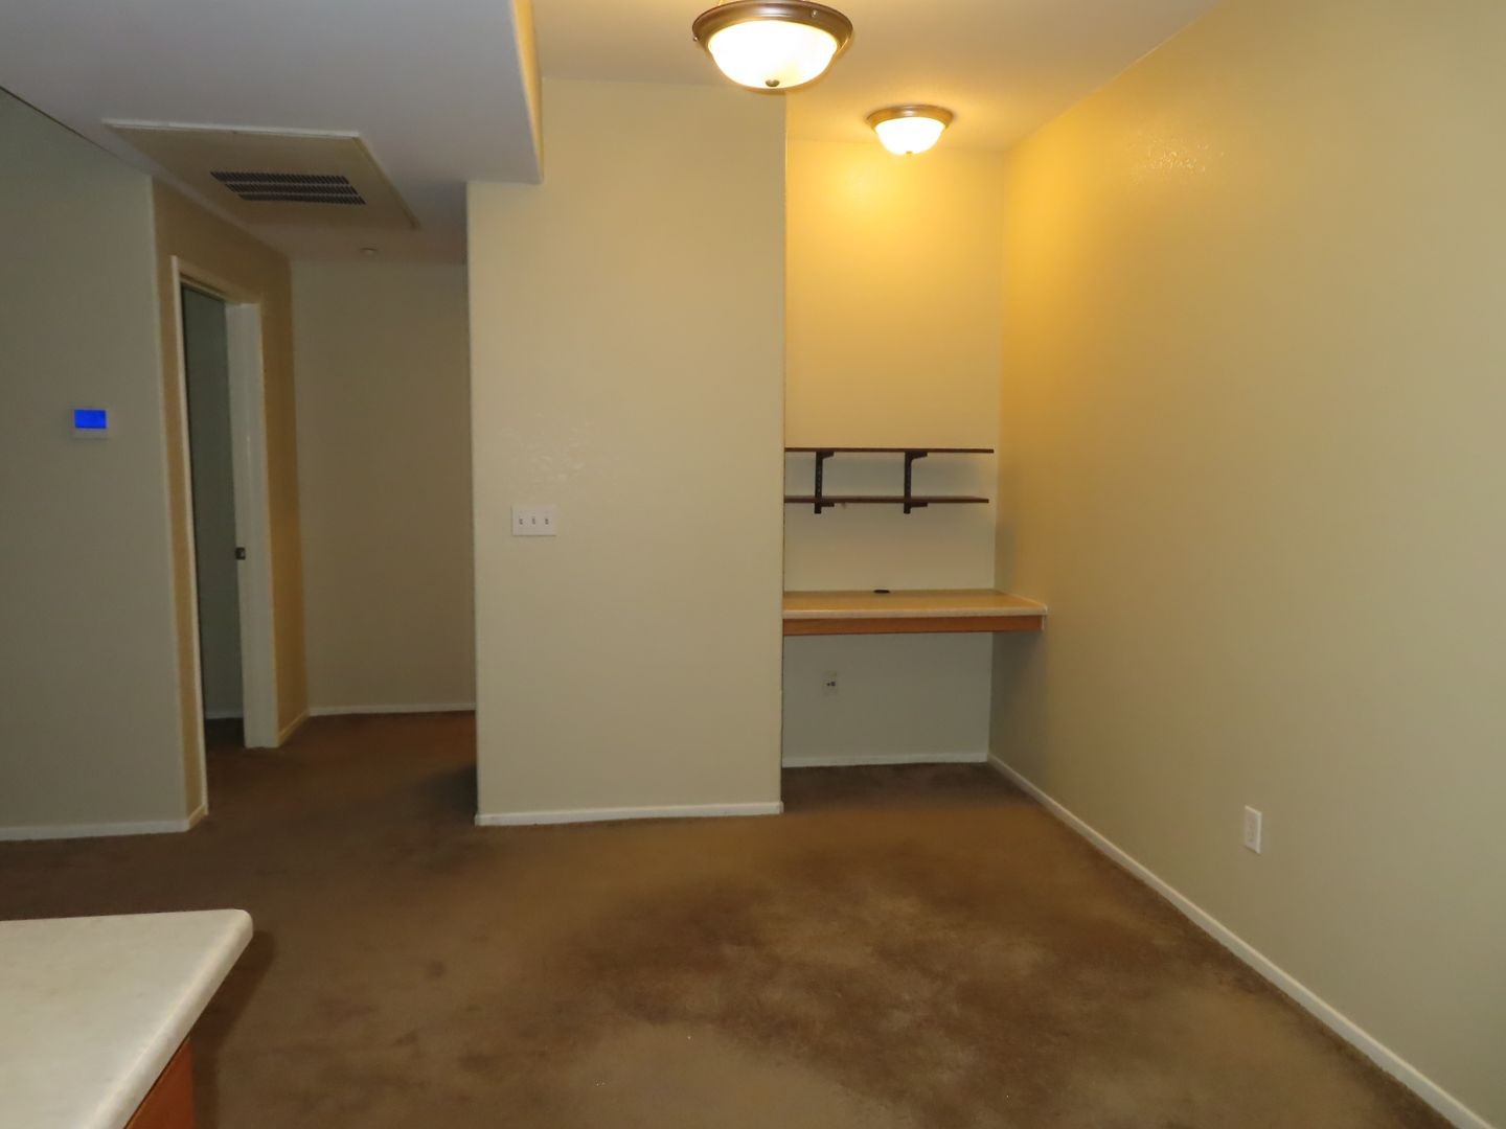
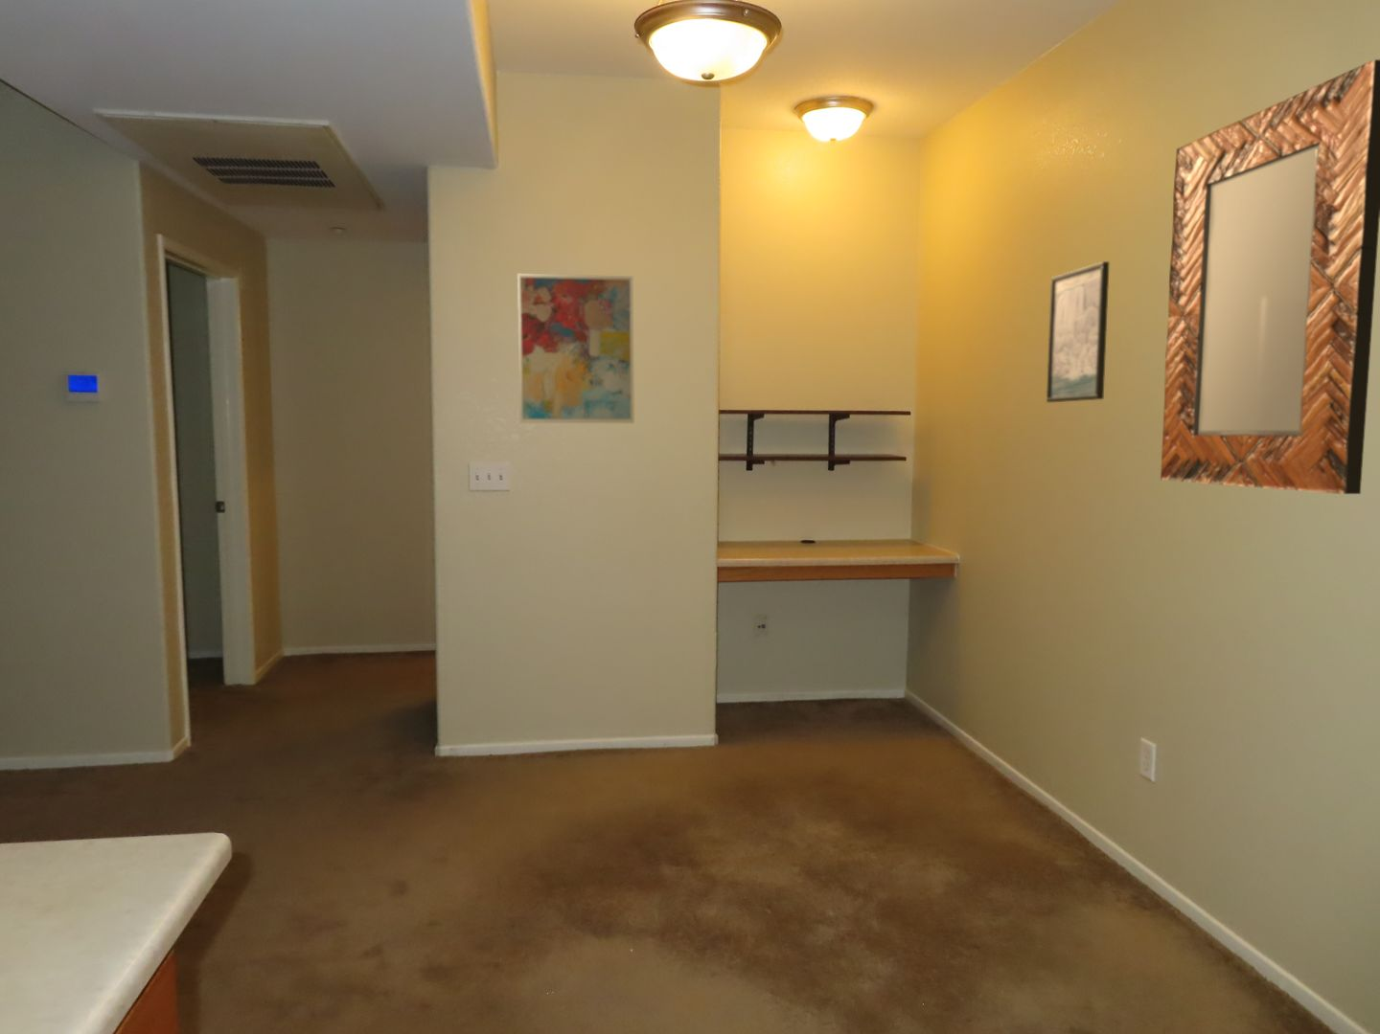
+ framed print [1045,261,1111,403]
+ wall art [516,272,636,424]
+ home mirror [1159,59,1380,495]
